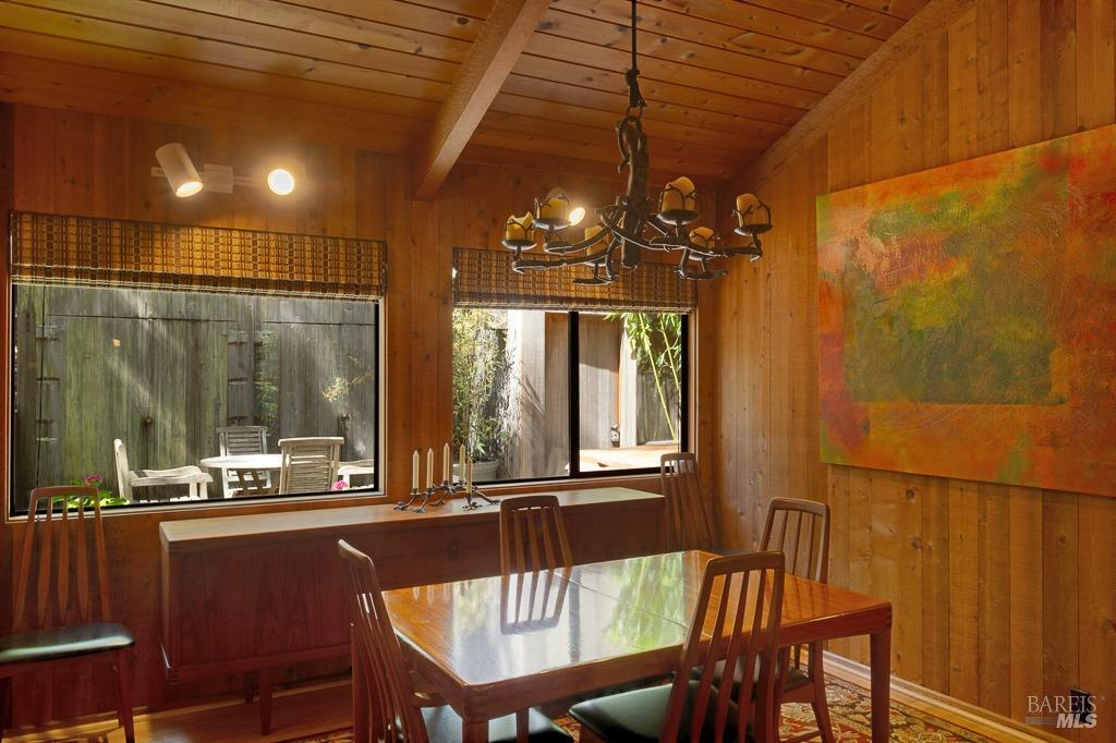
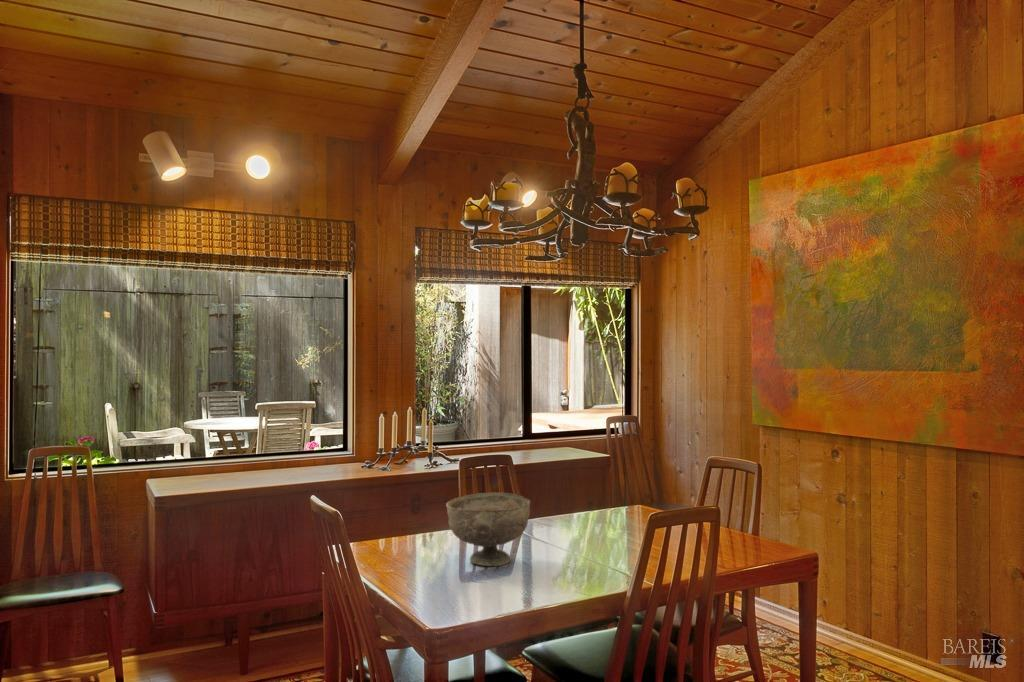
+ decorative bowl [445,491,531,567]
